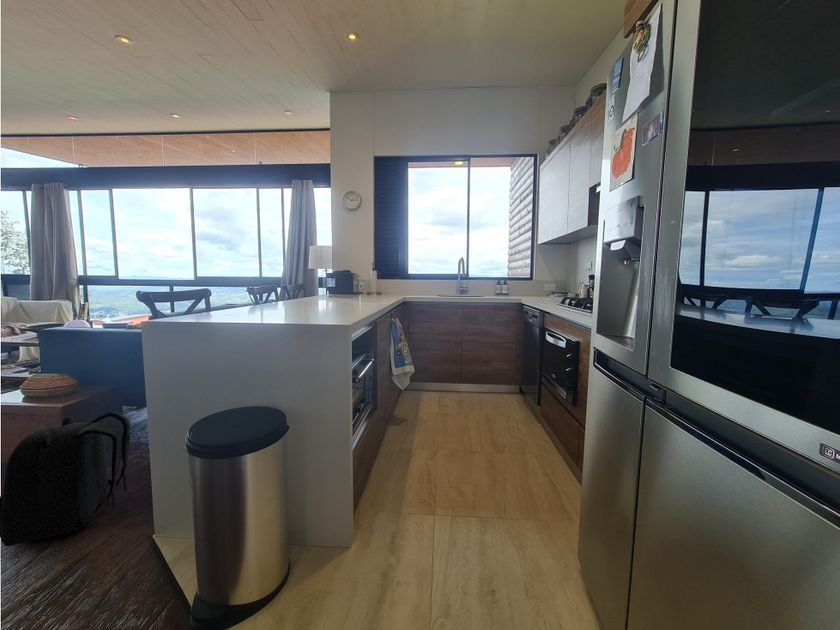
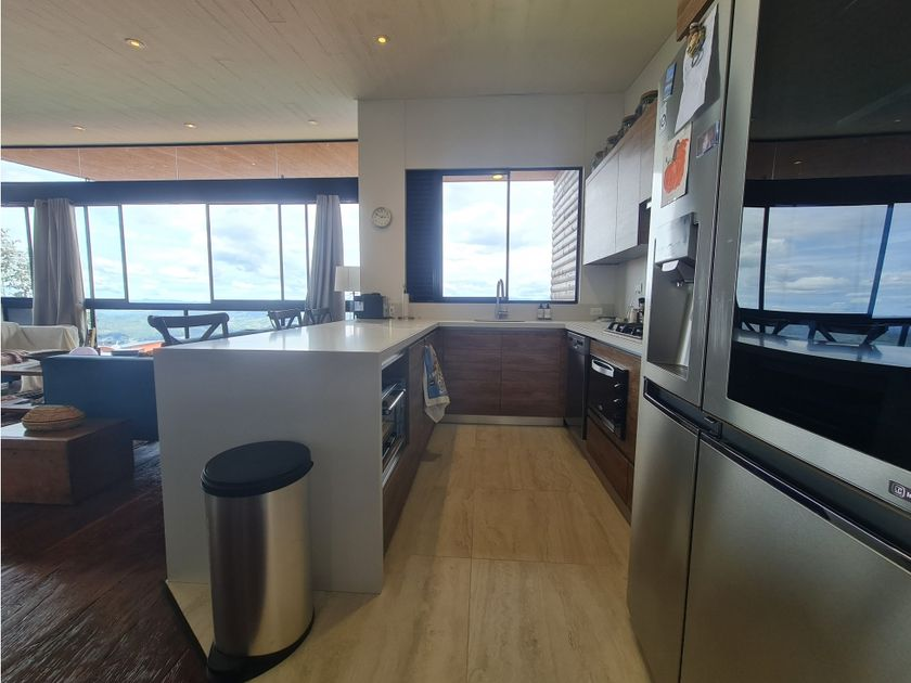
- backpack [0,411,131,548]
